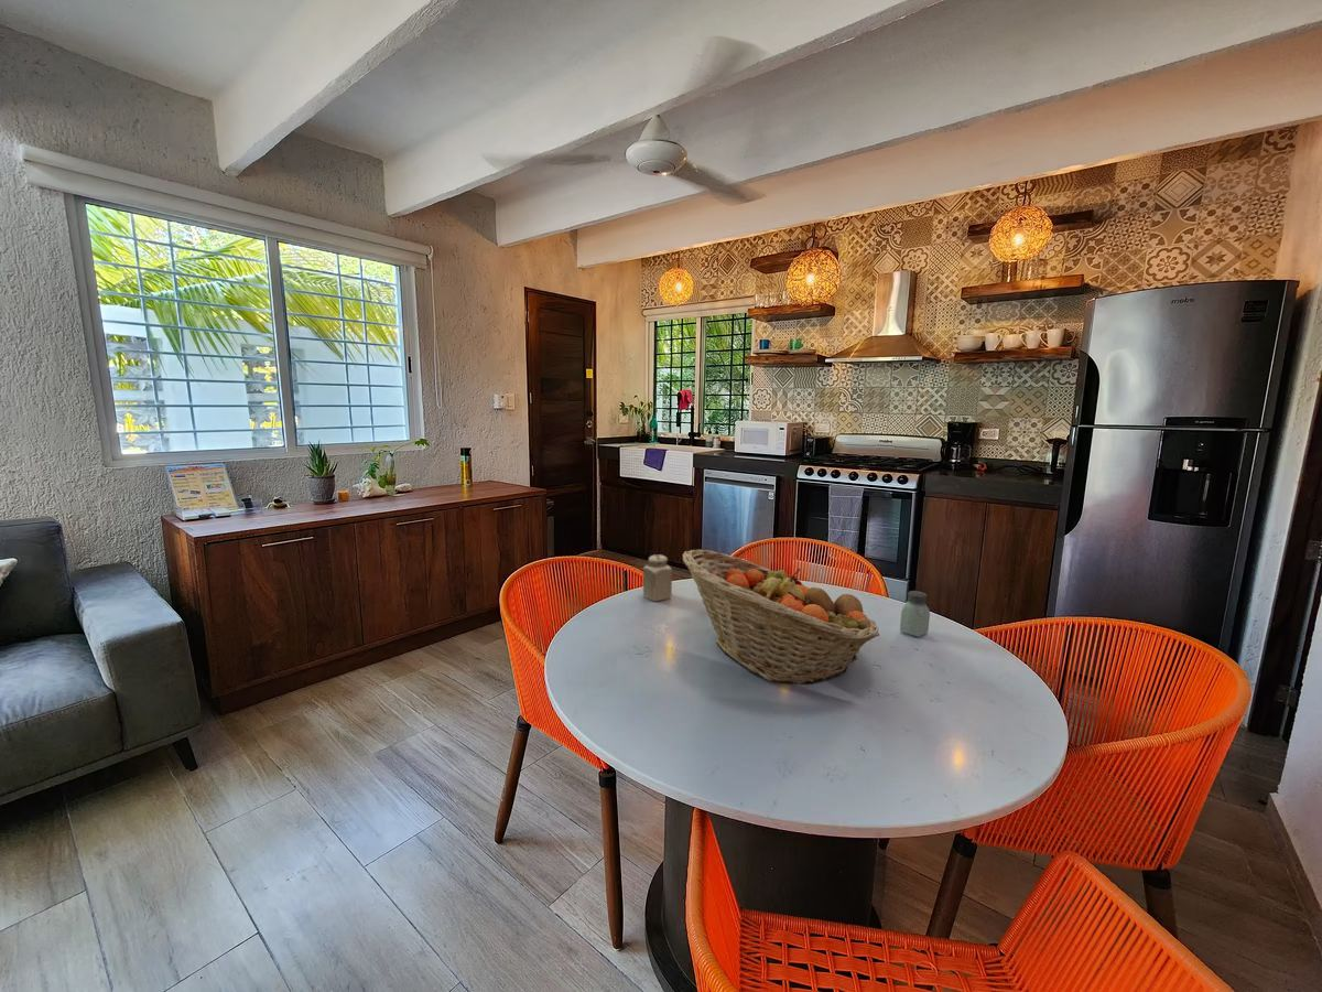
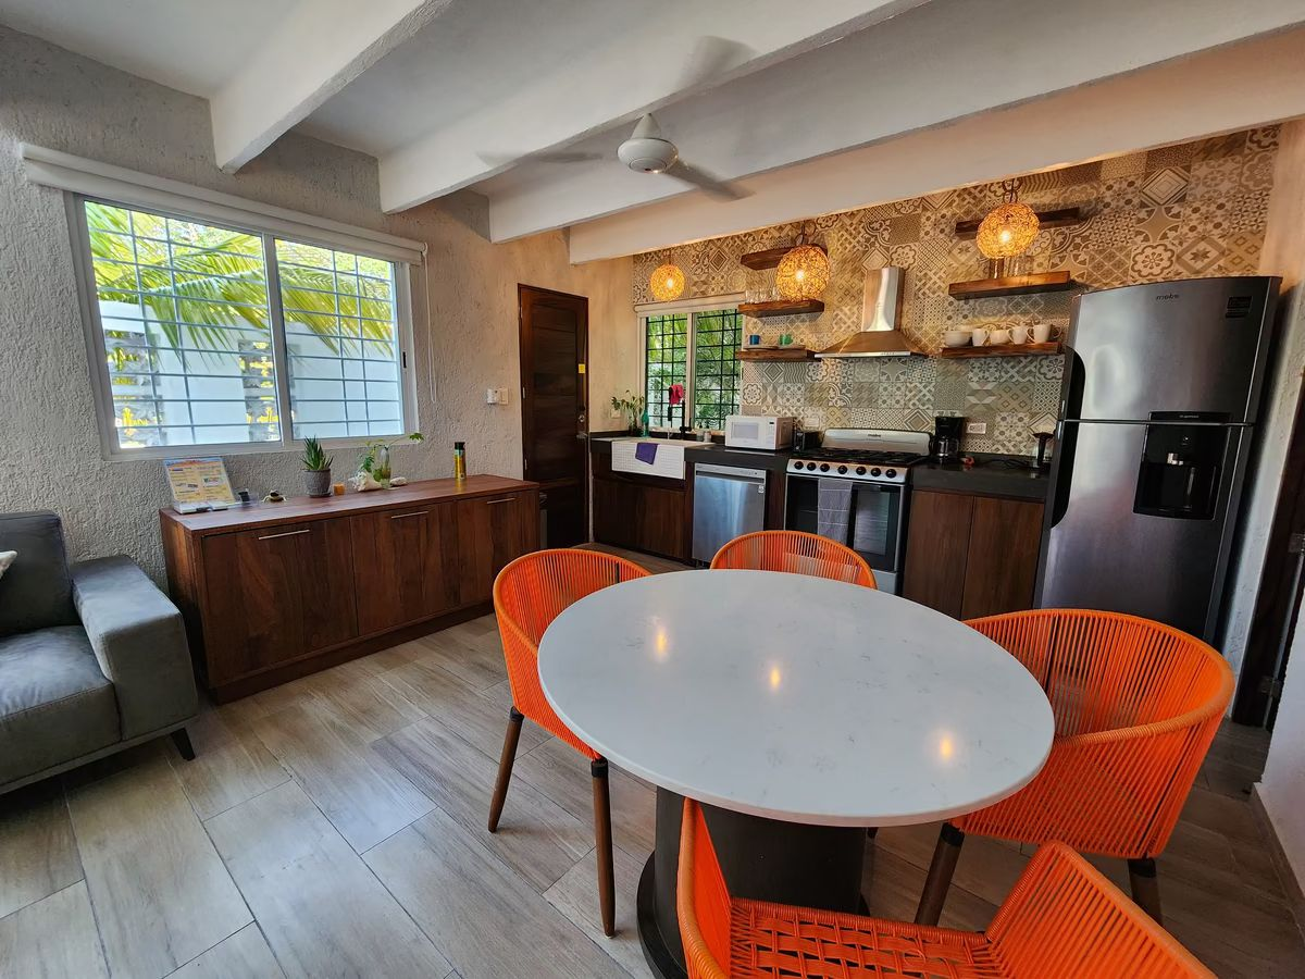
- fruit basket [682,548,880,686]
- salt shaker [642,553,673,603]
- saltshaker [899,590,931,638]
